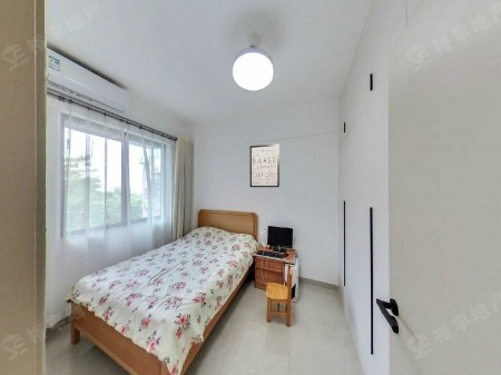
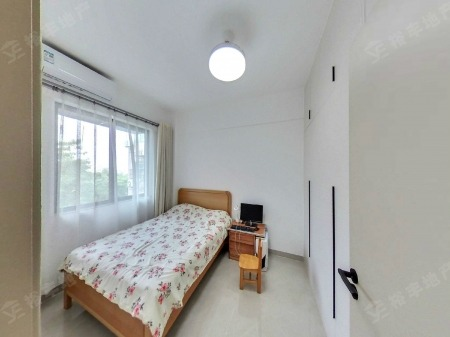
- wall art [248,144,281,188]
